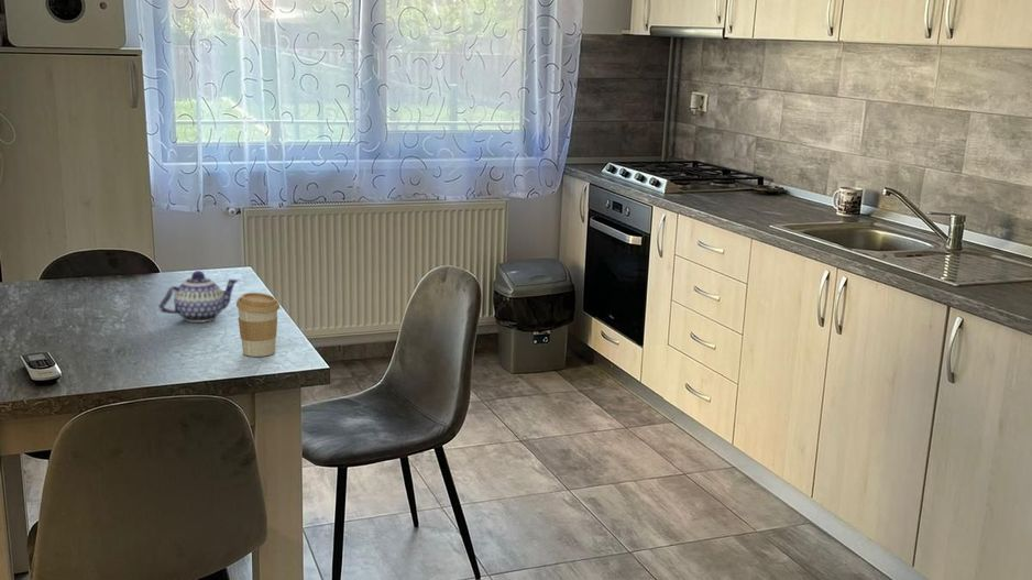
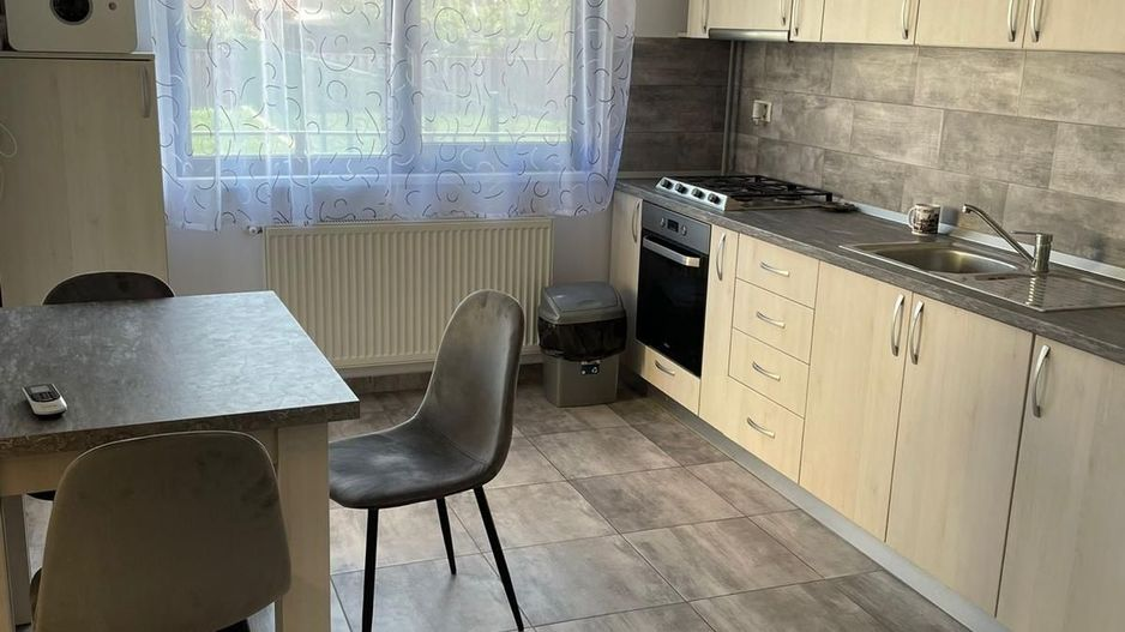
- coffee cup [235,292,281,358]
- teapot [157,270,240,324]
